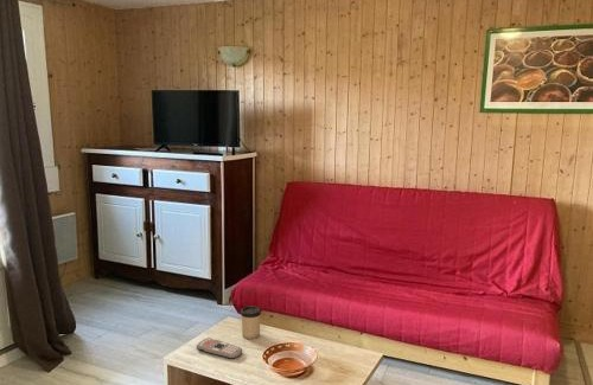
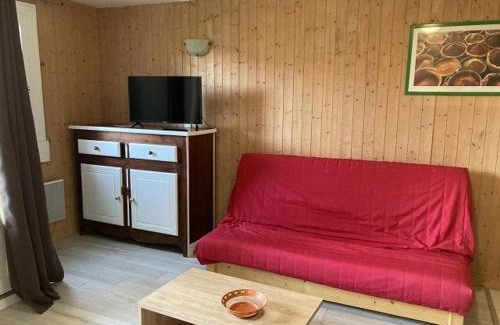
- cup [240,306,262,340]
- remote control [196,336,243,360]
